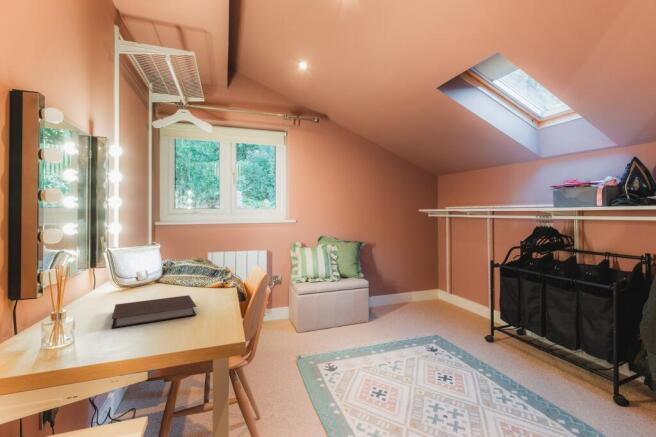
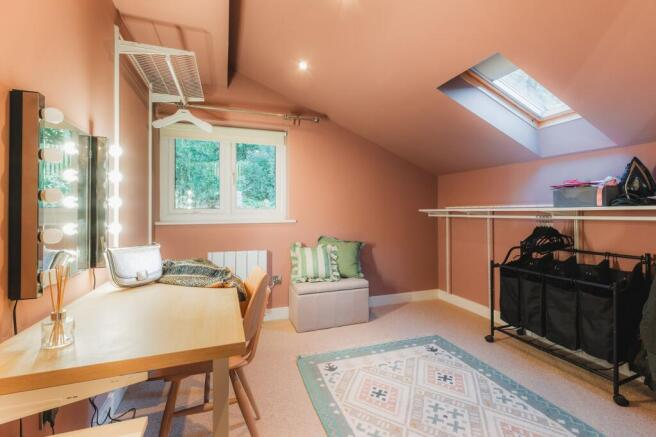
- notebook [111,294,197,329]
